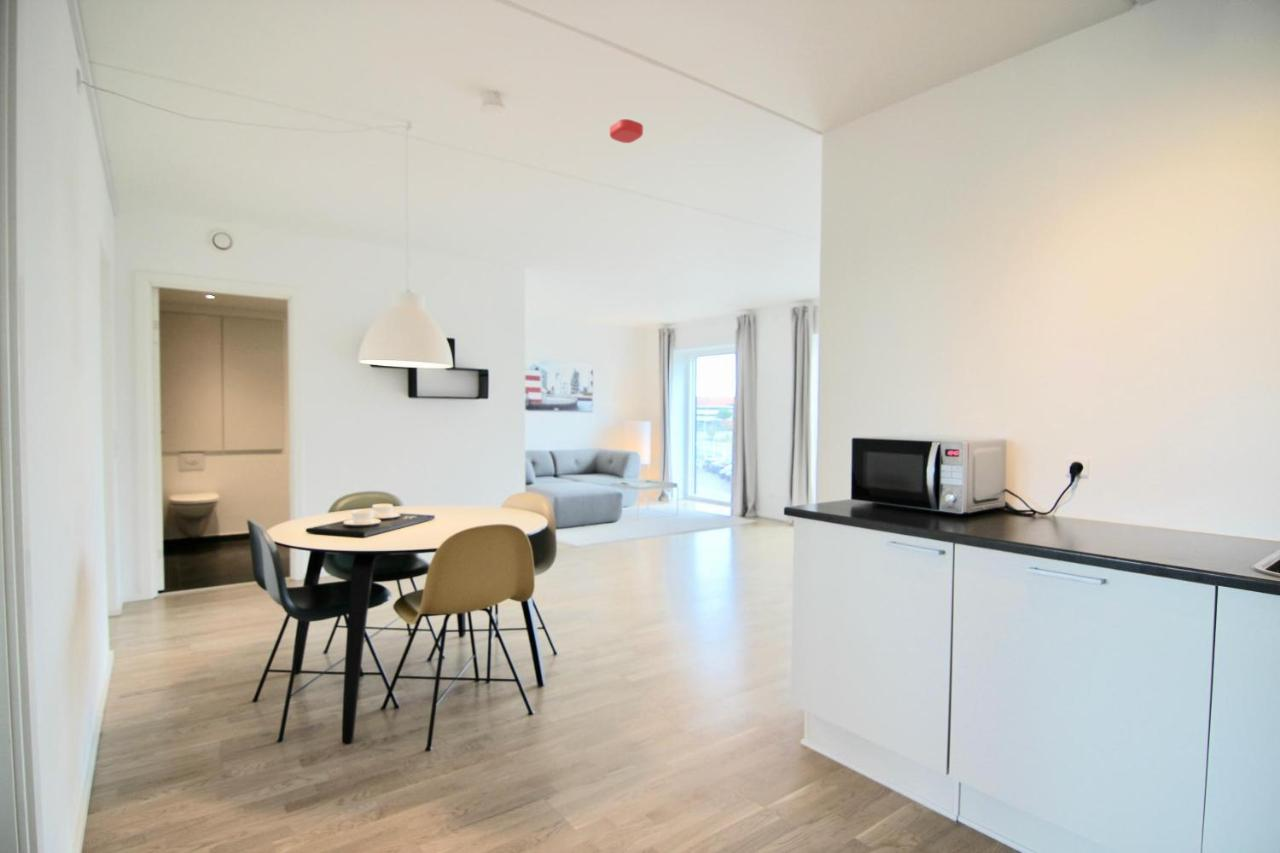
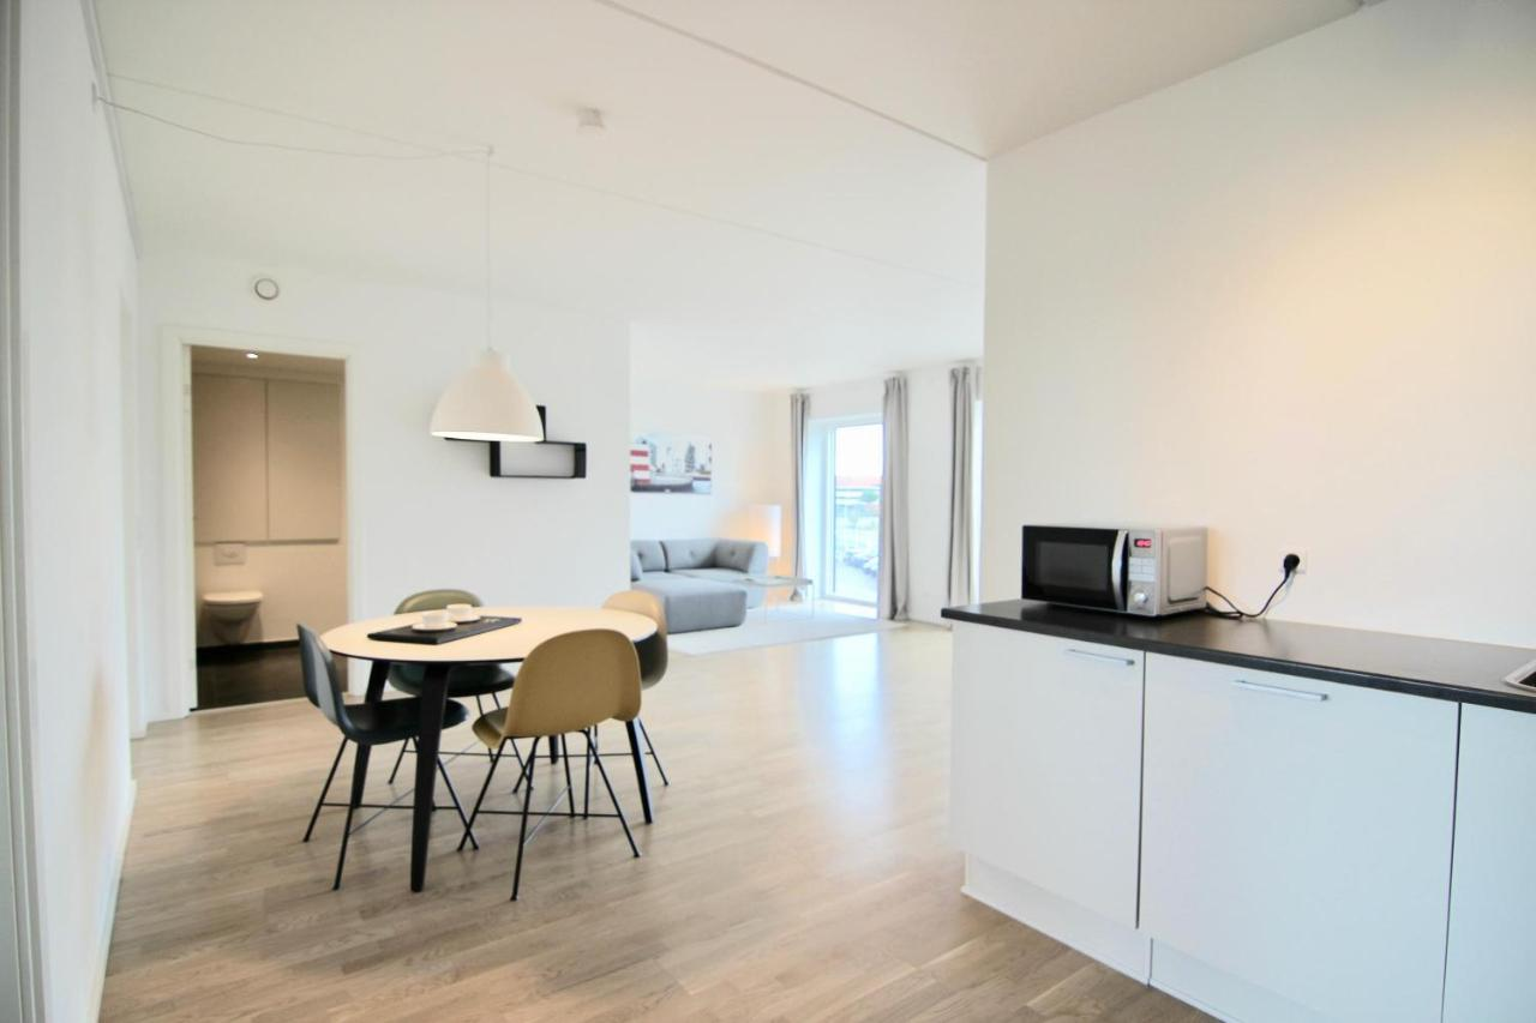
- smoke detector [609,118,644,144]
